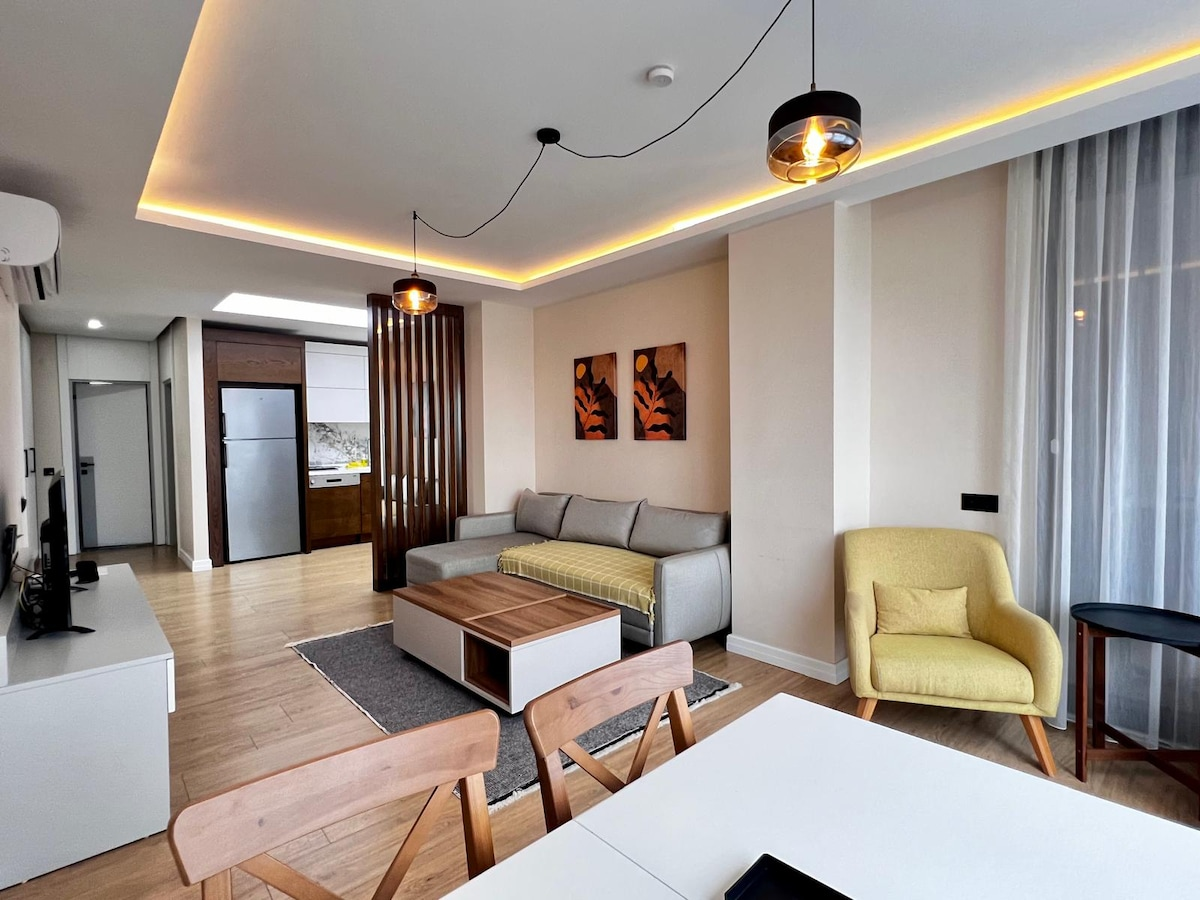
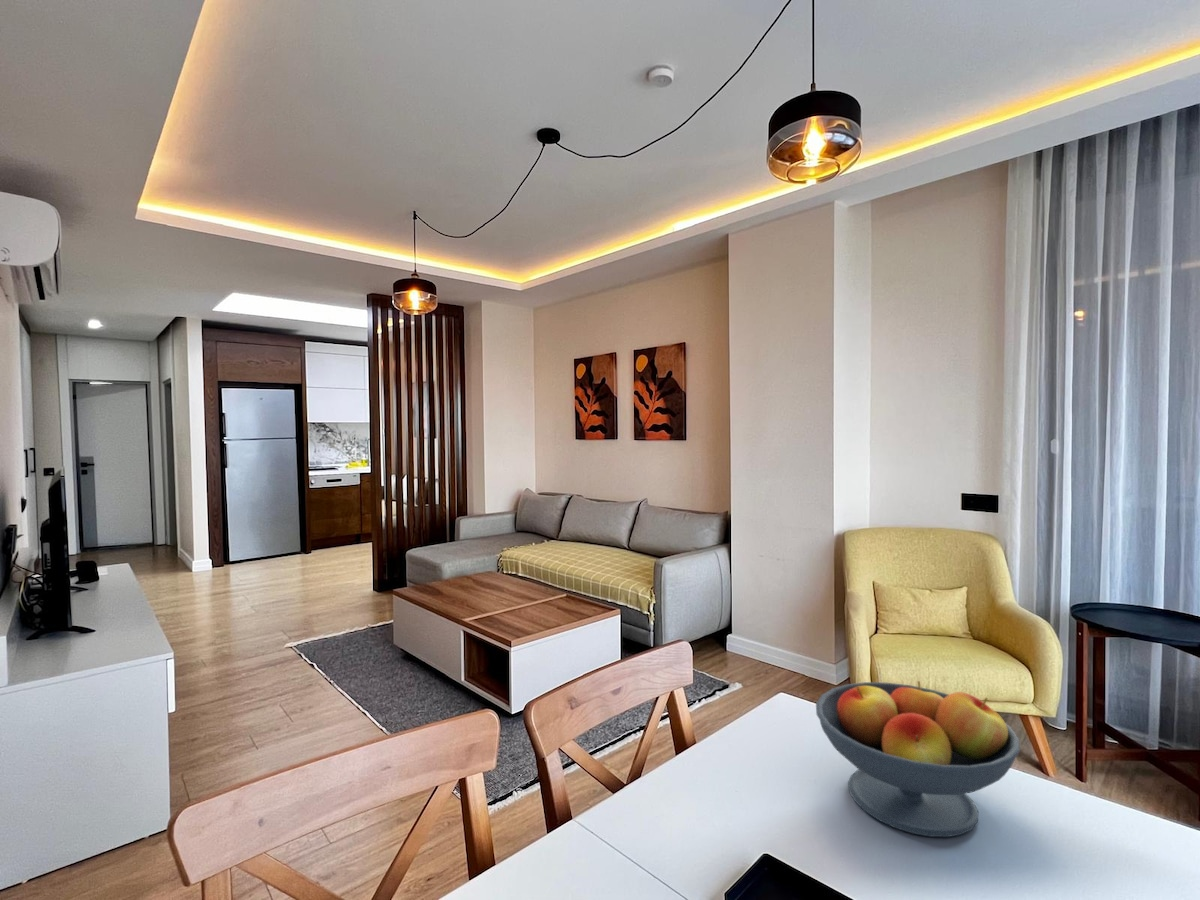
+ fruit bowl [815,680,1021,838]
